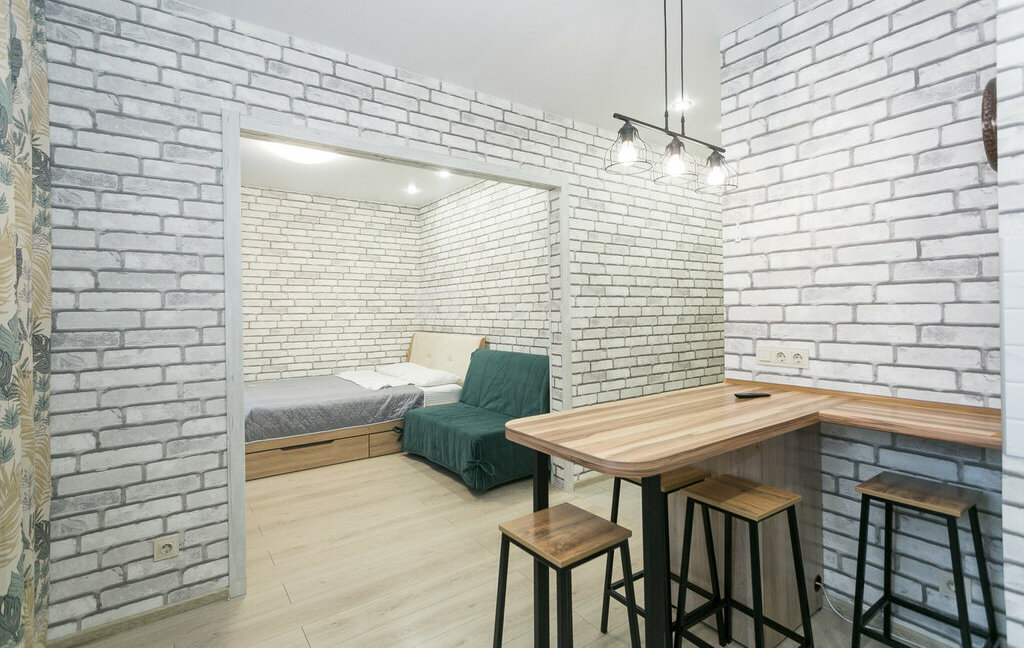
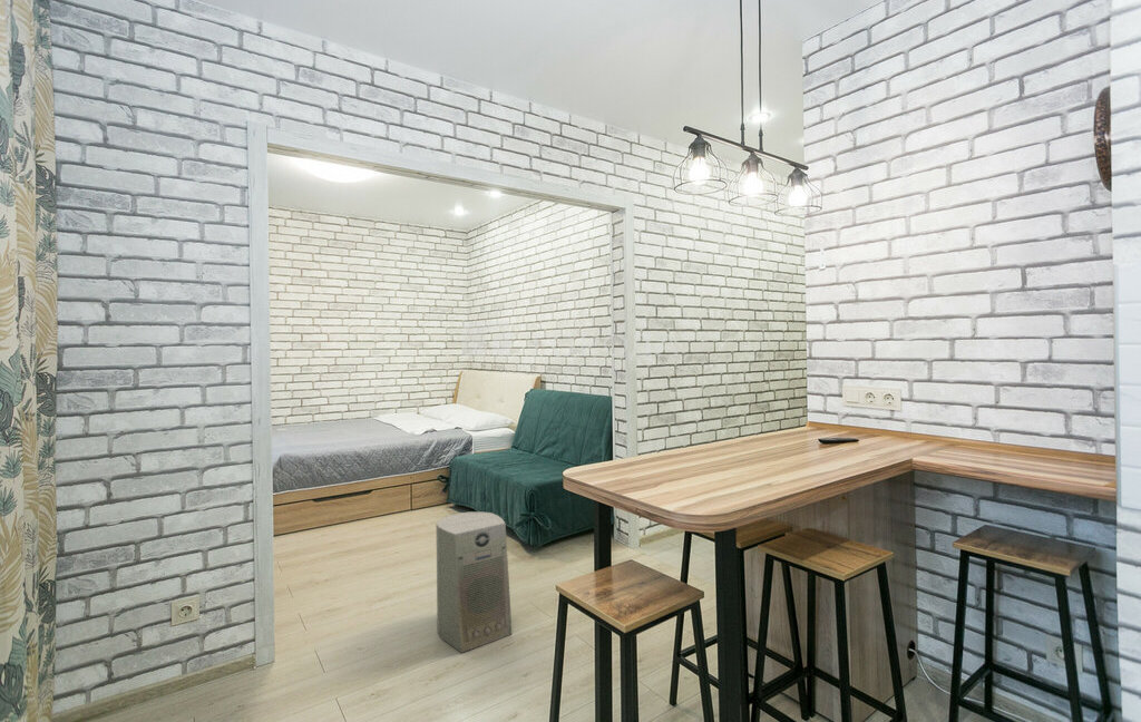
+ fan [436,511,513,654]
